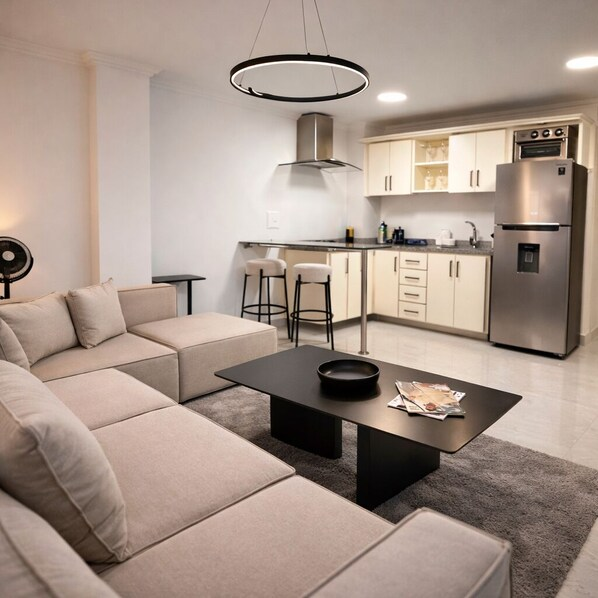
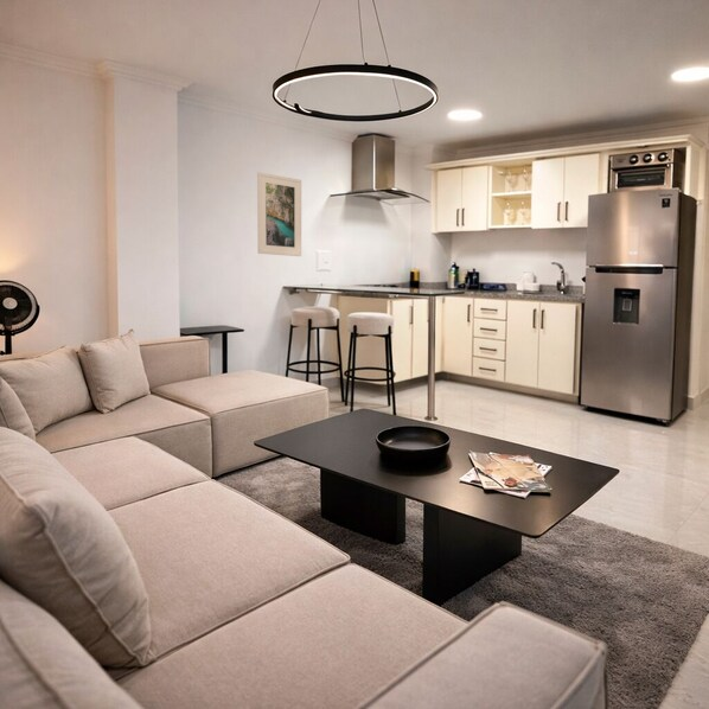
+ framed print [256,171,302,257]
